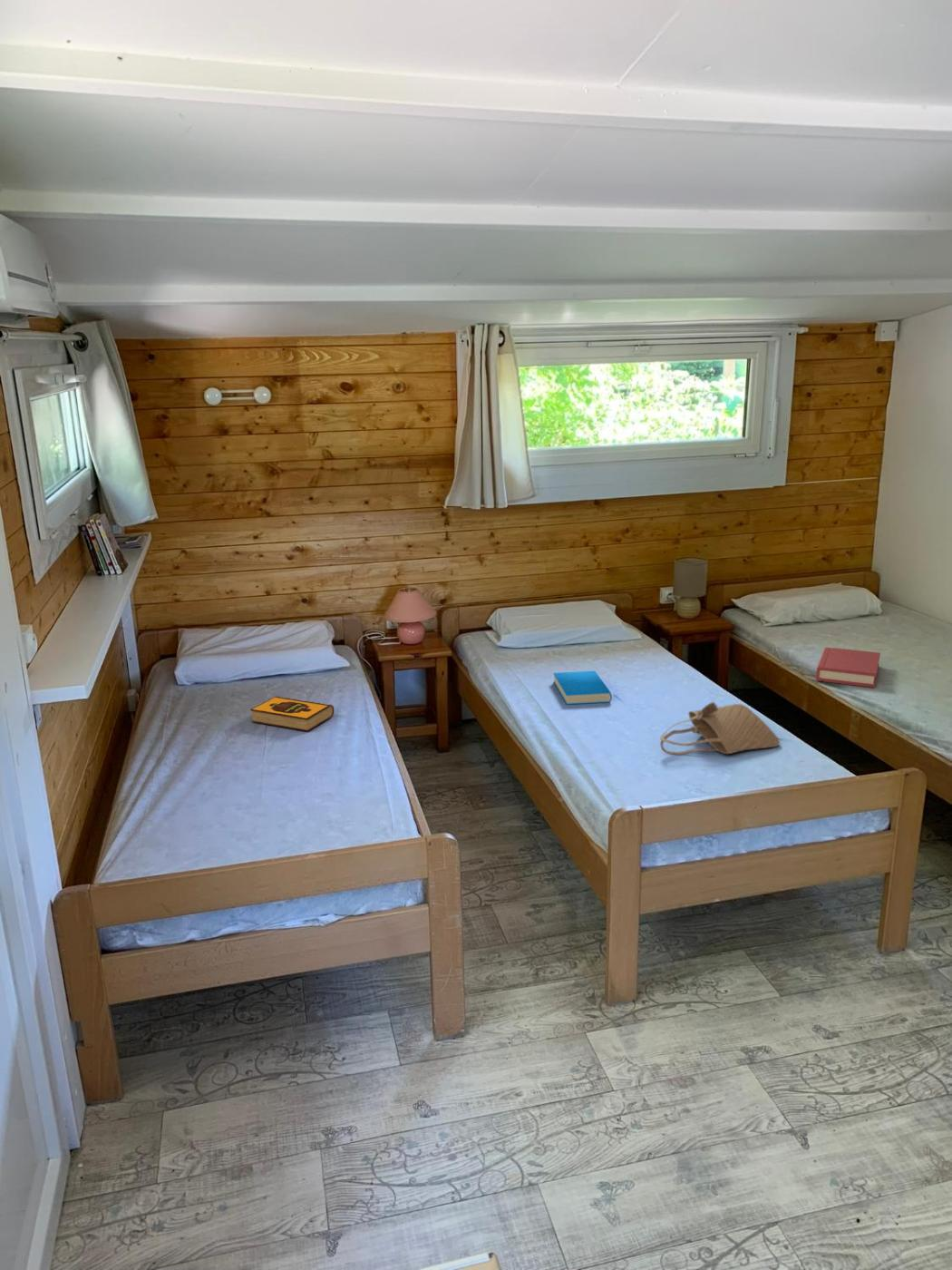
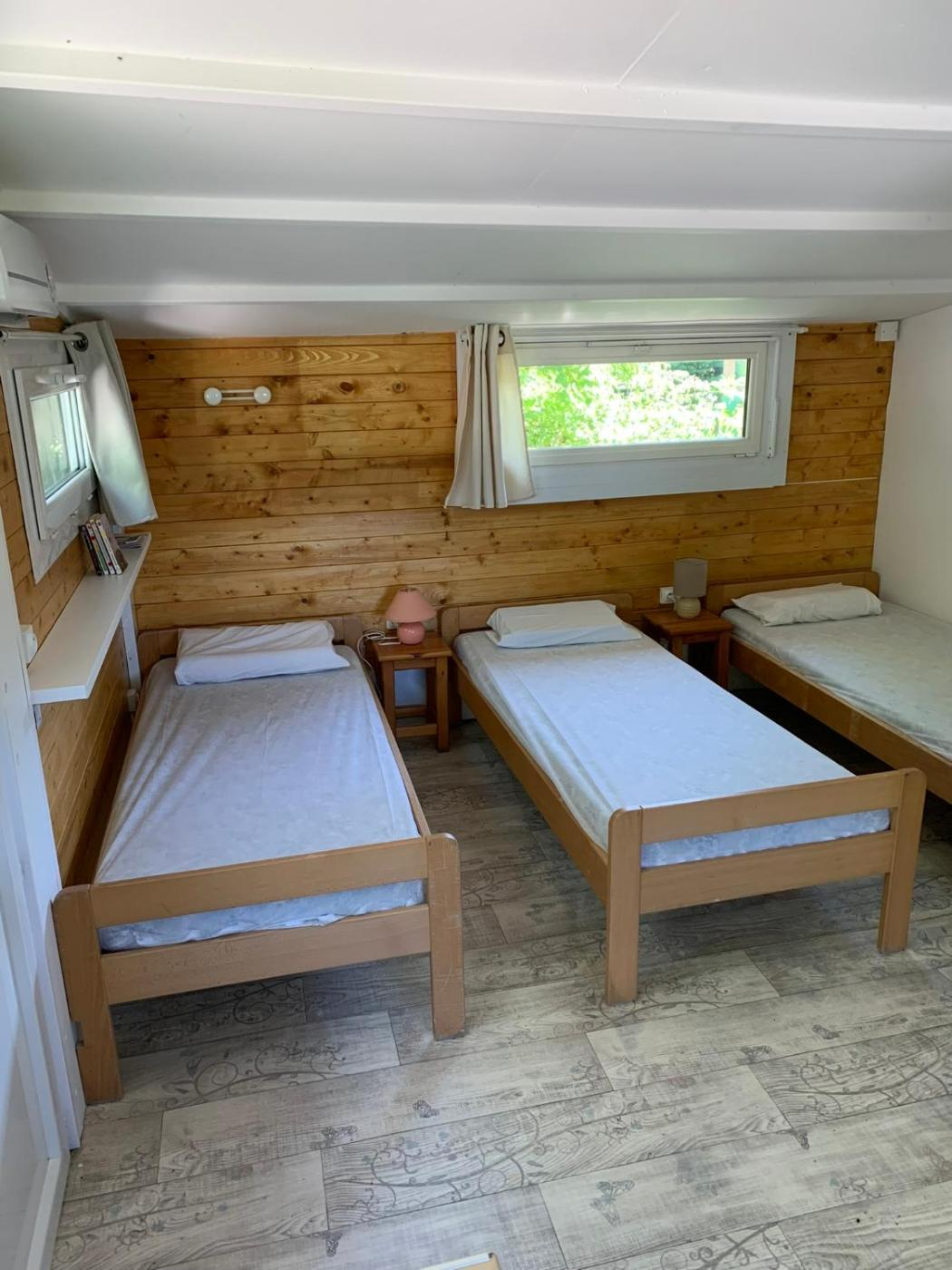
- hardback book [815,647,881,689]
- hardback book [249,695,335,732]
- tote bag [659,701,781,756]
- book [553,670,613,706]
